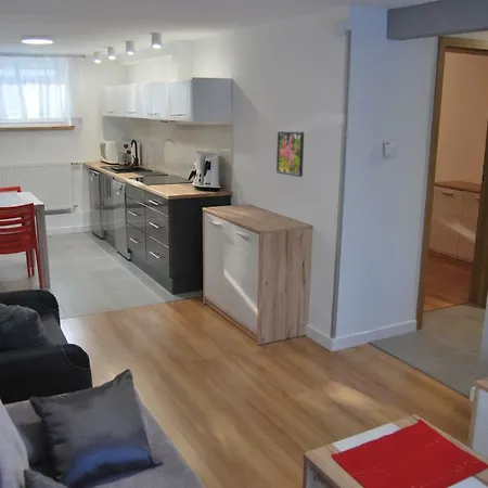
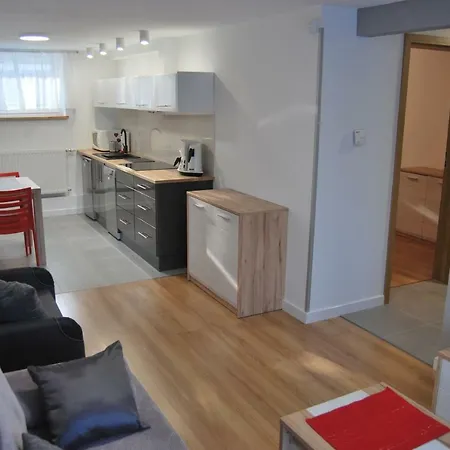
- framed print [275,130,305,178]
